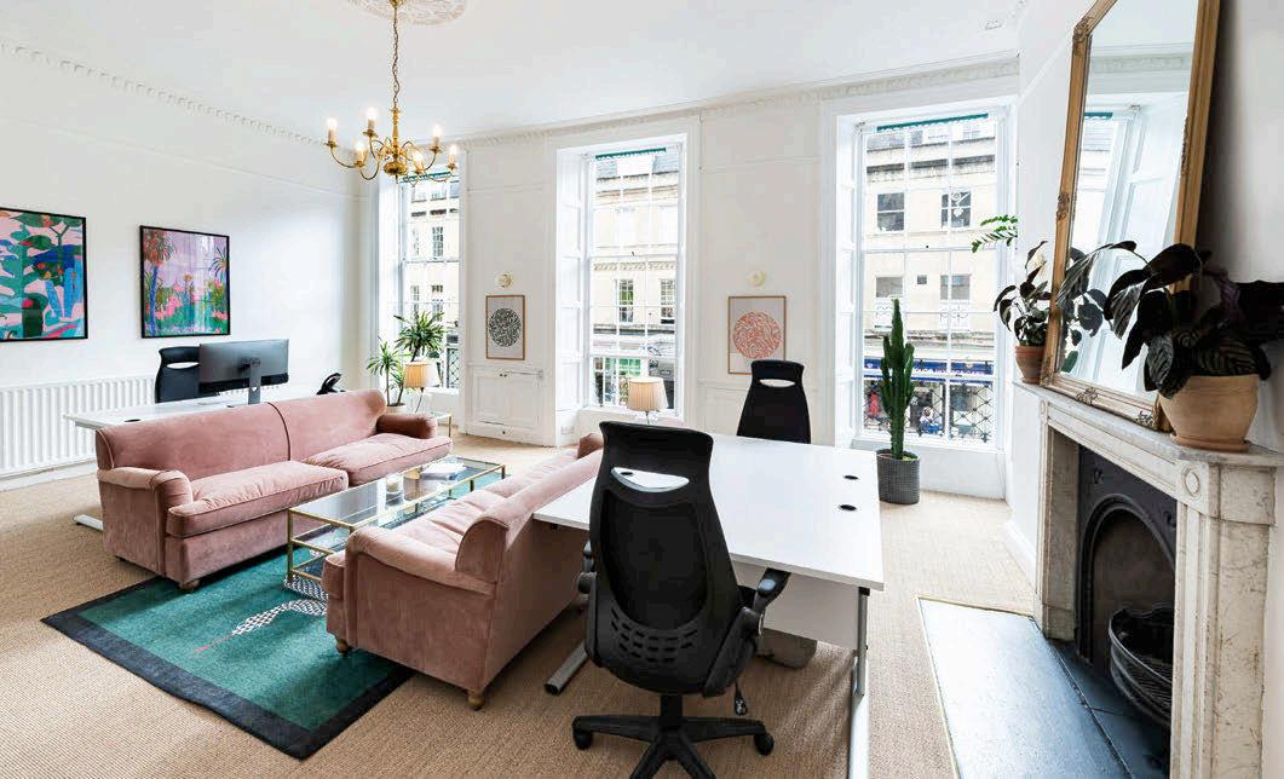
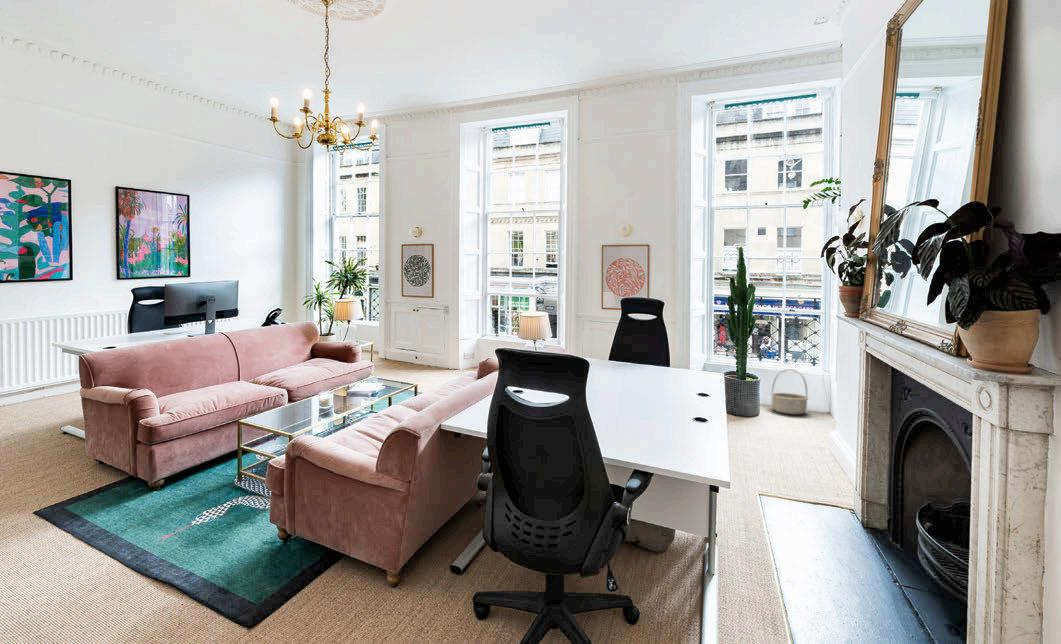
+ basket [770,368,809,415]
